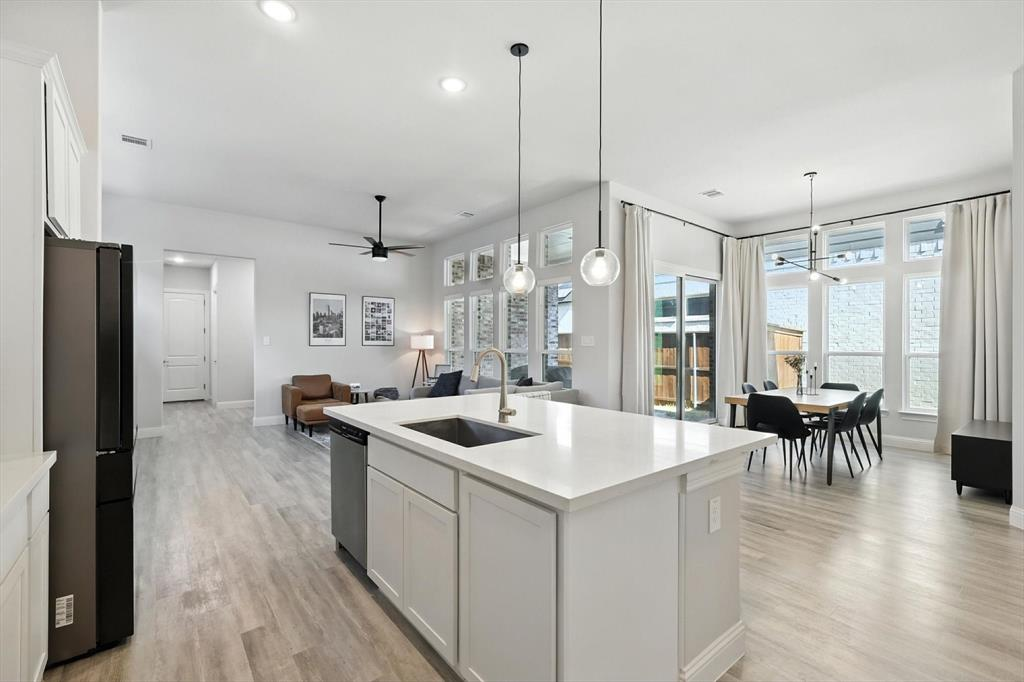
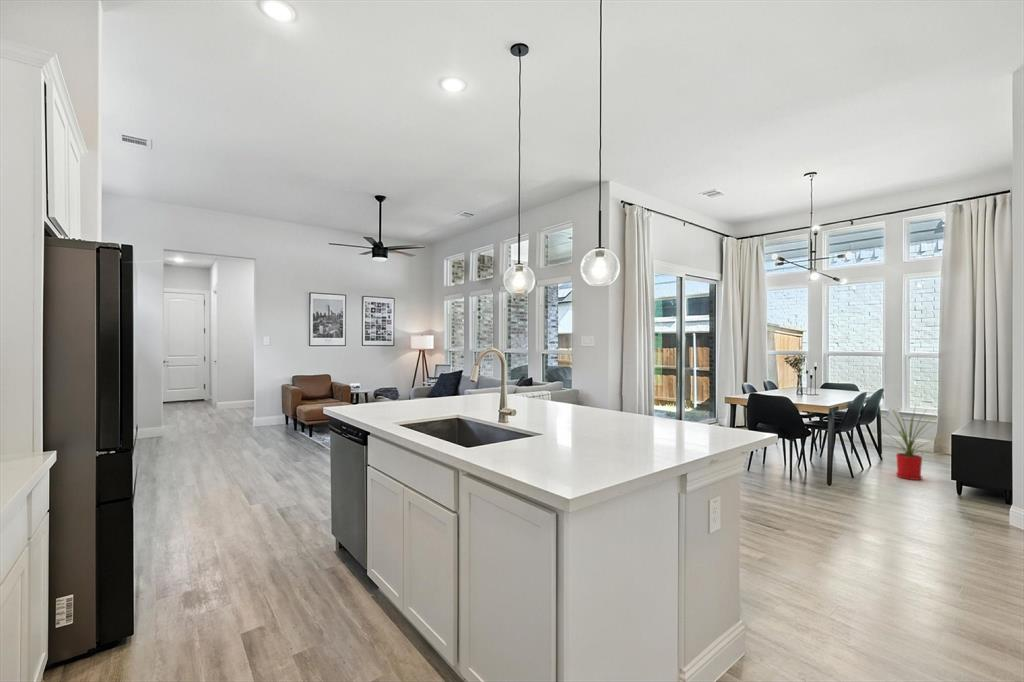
+ house plant [877,404,947,481]
